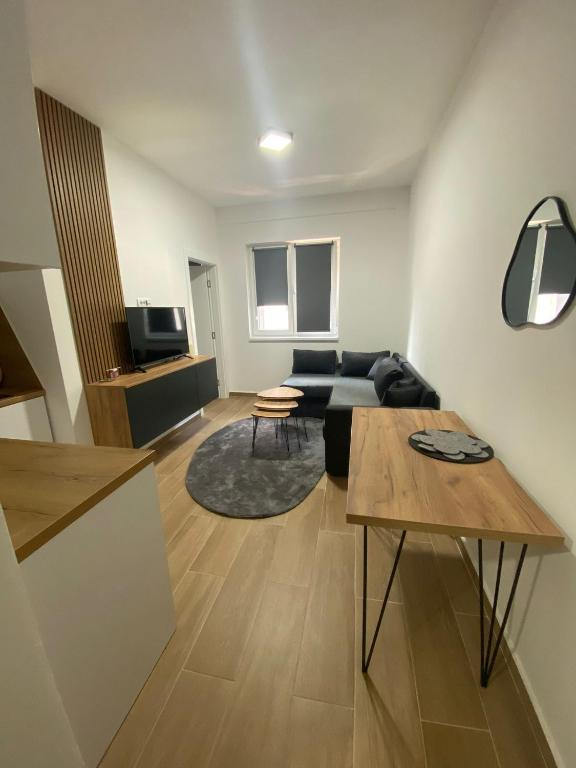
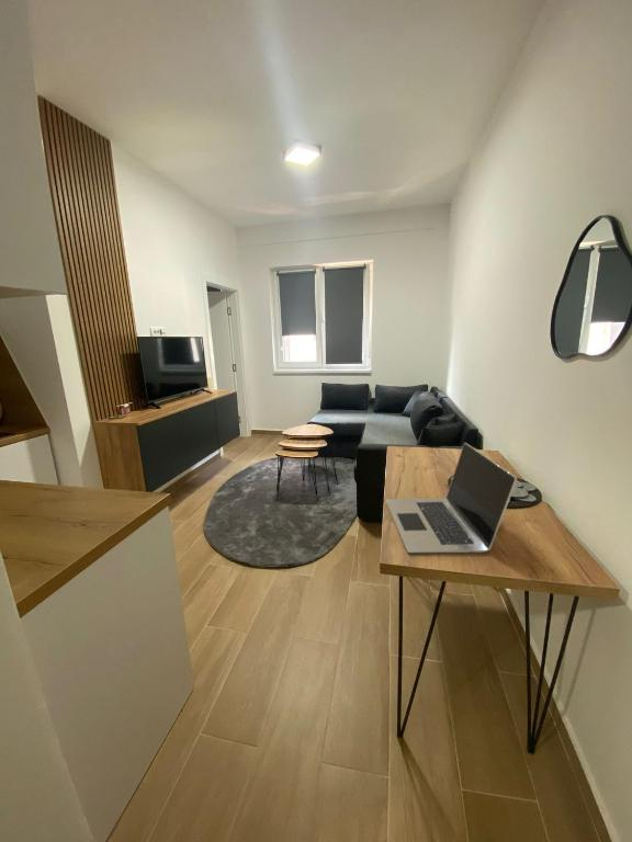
+ laptop [385,442,518,554]
